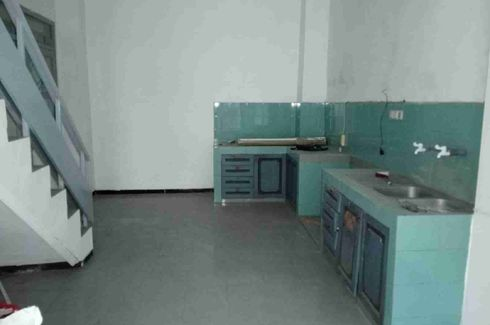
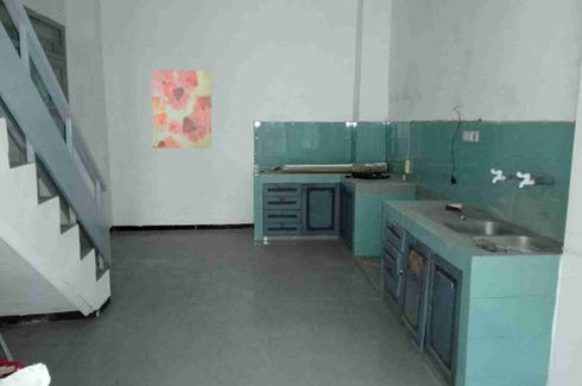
+ wall art [151,69,213,150]
